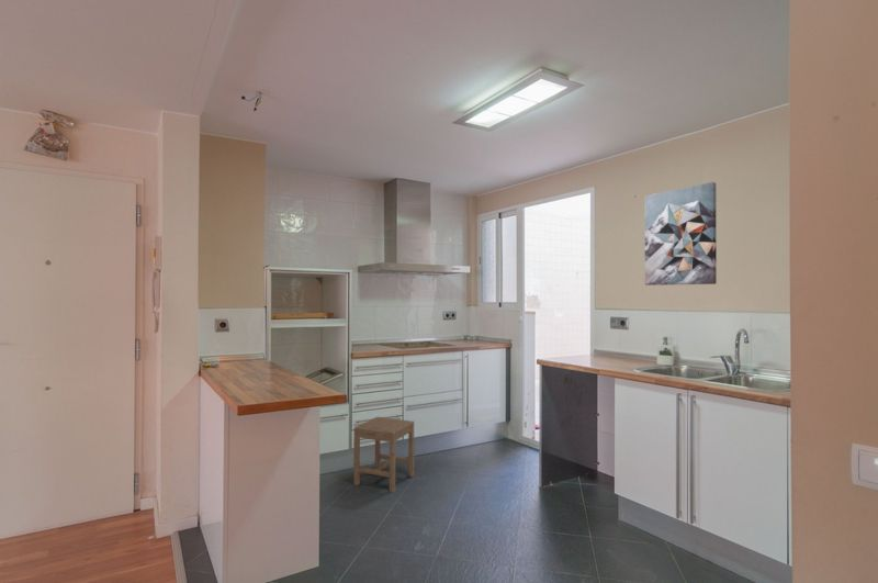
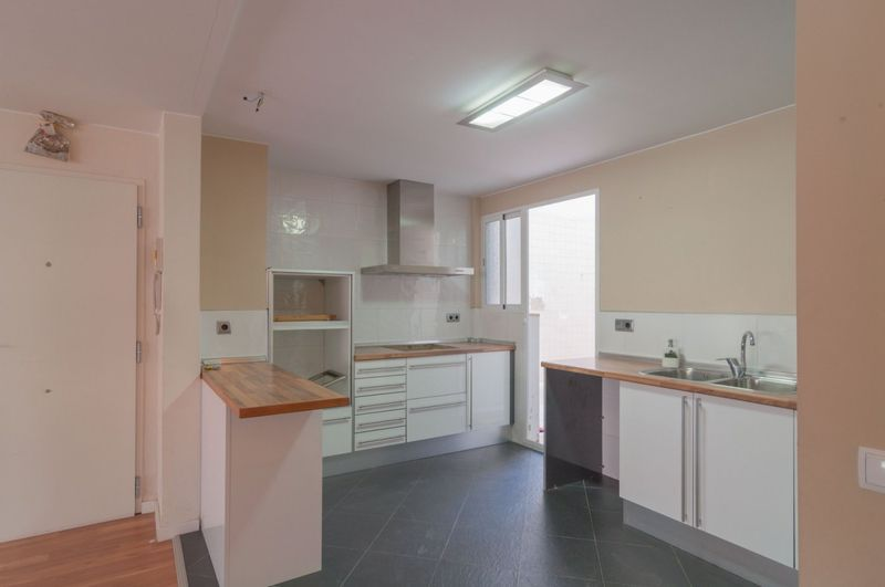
- stool [352,416,415,493]
- wall art [644,181,718,287]
